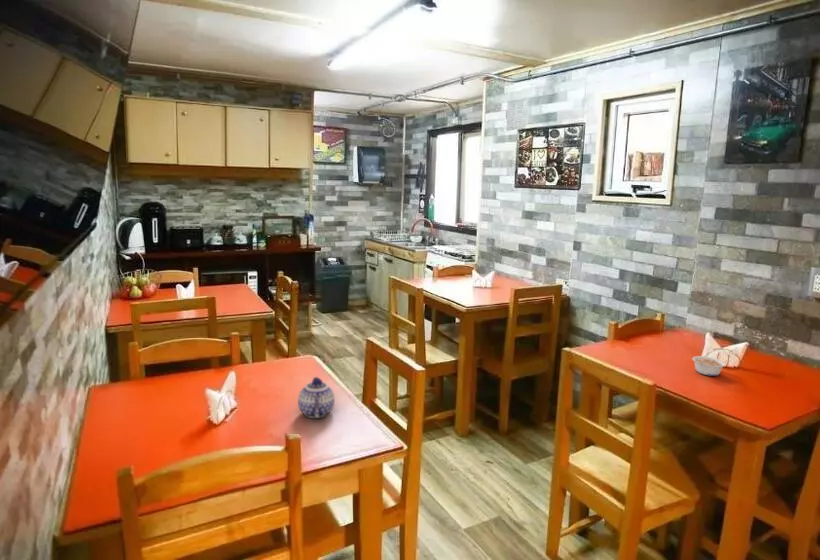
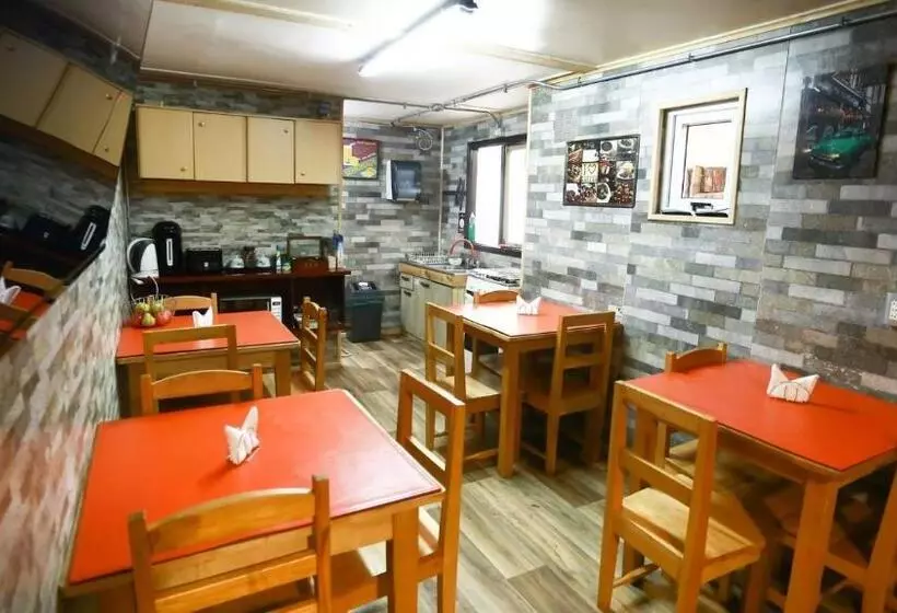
- teapot [297,376,336,419]
- legume [691,355,727,377]
